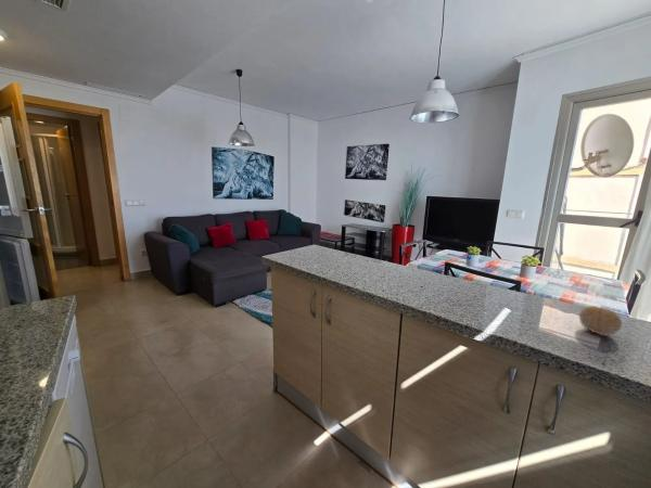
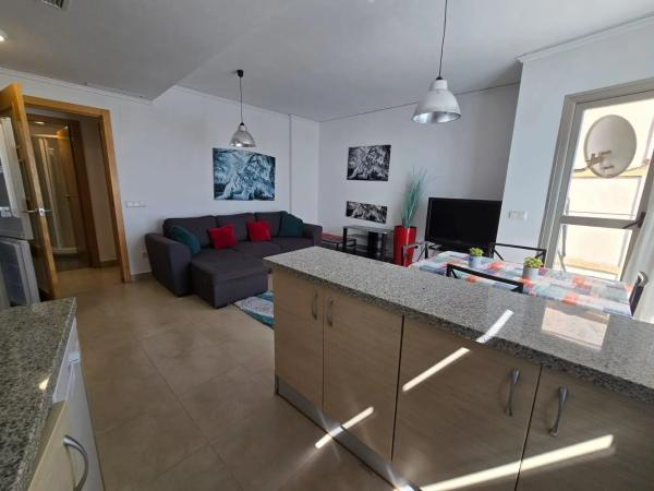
- fruit [578,305,623,336]
